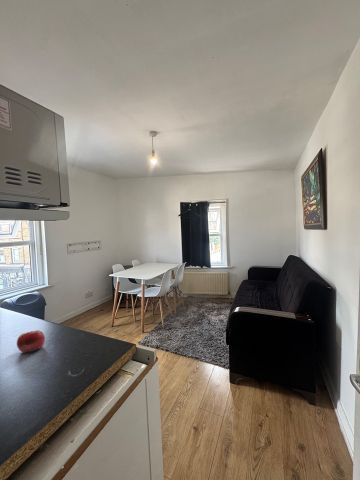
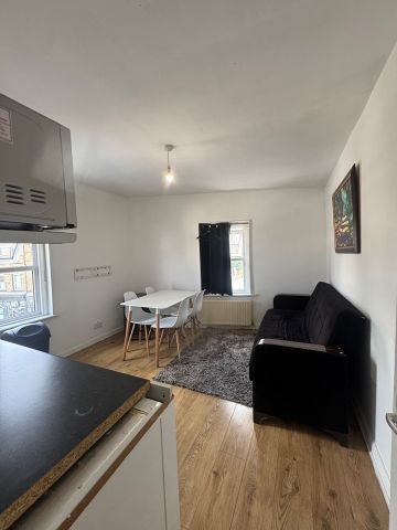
- fruit [16,329,46,353]
